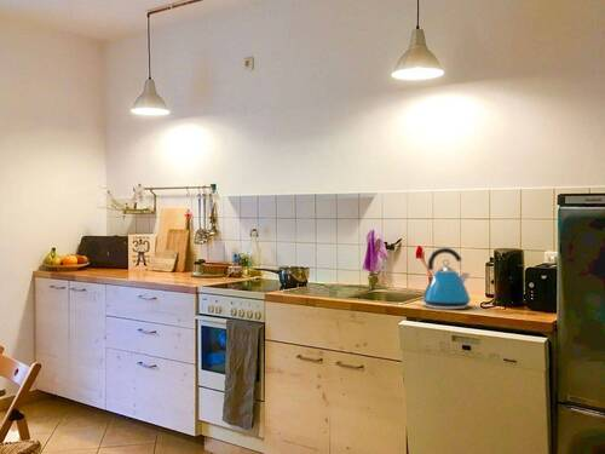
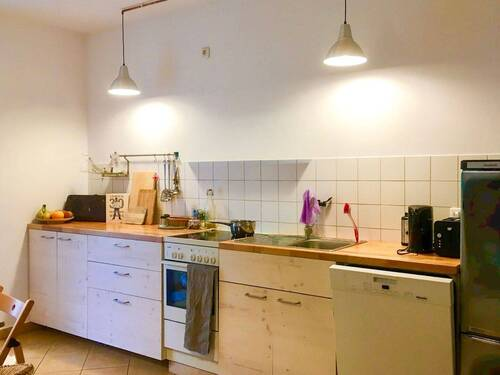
- kettle [417,247,472,310]
